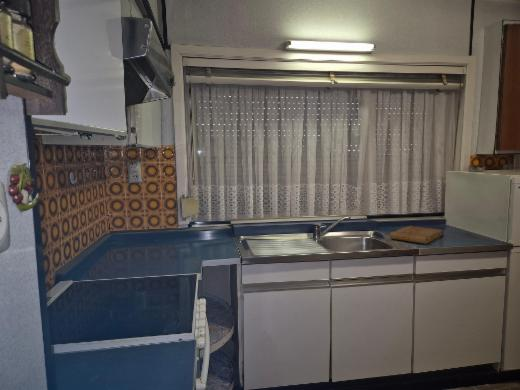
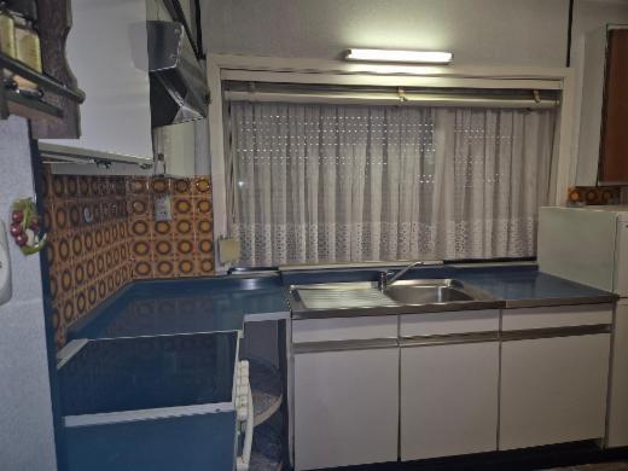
- cutting board [389,225,443,245]
